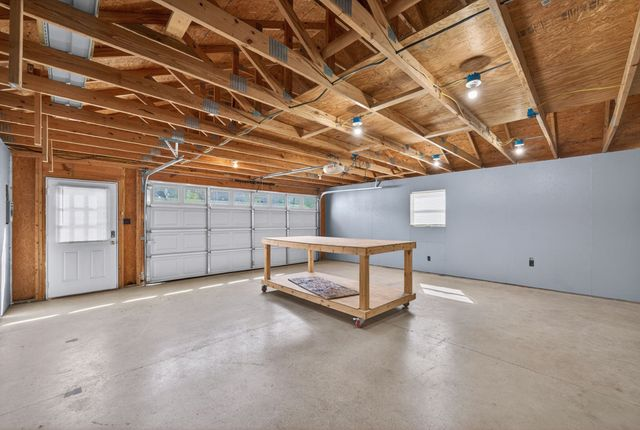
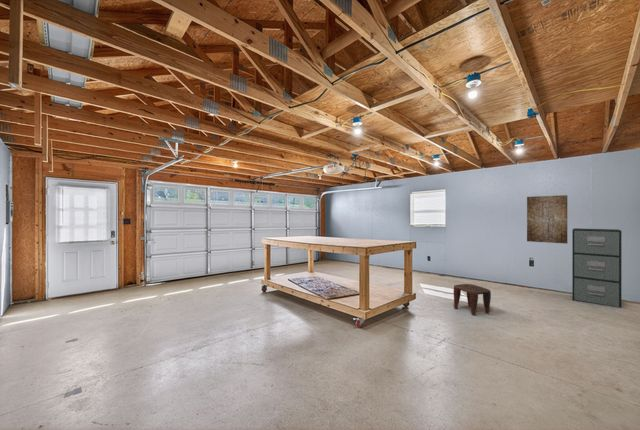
+ stool [453,283,492,317]
+ wall art [526,194,568,245]
+ filing cabinet [571,227,623,309]
